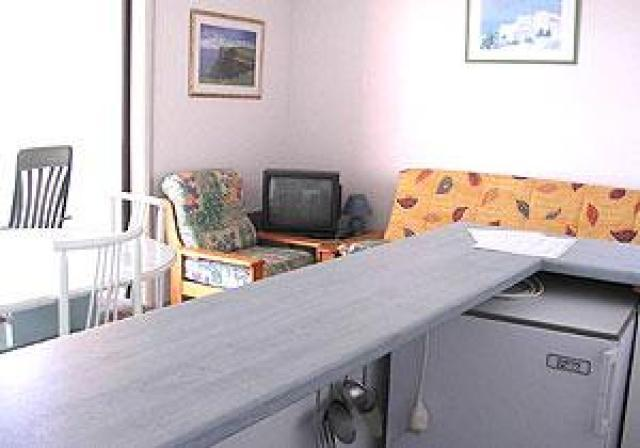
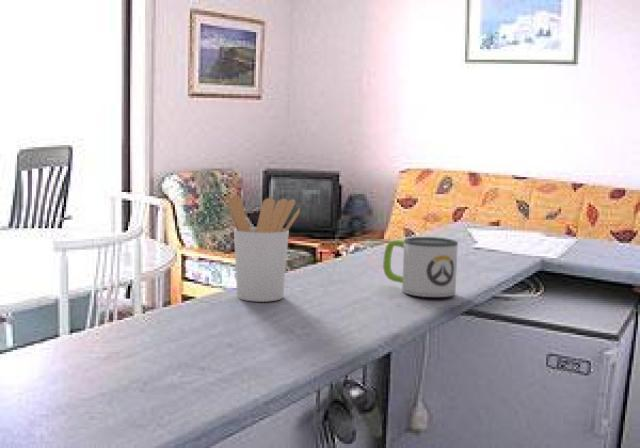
+ utensil holder [227,194,301,303]
+ mug [382,236,459,298]
